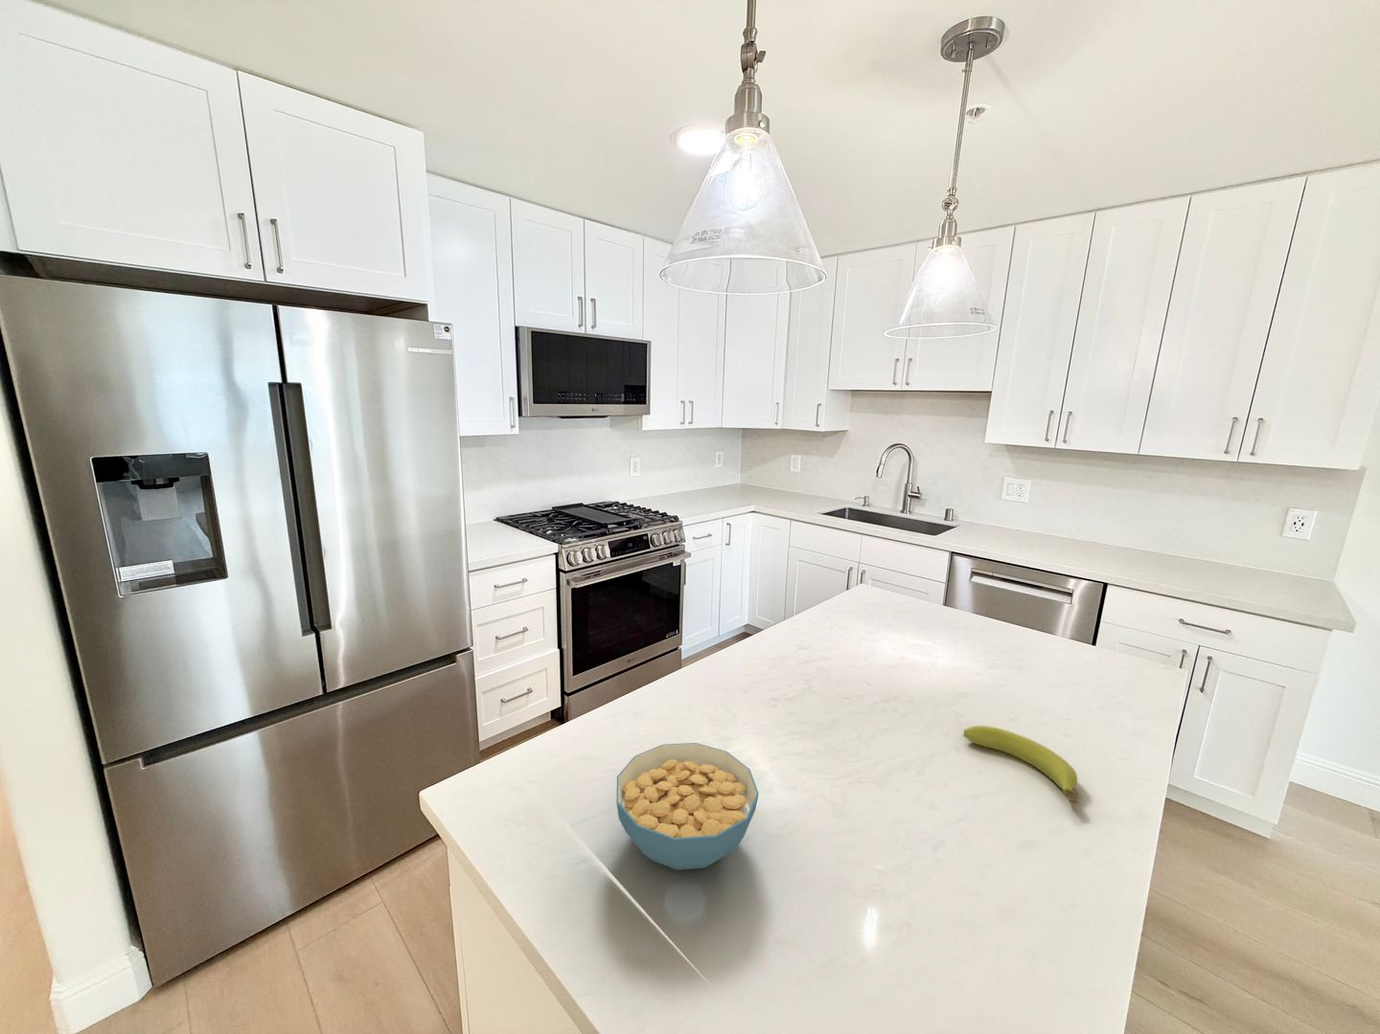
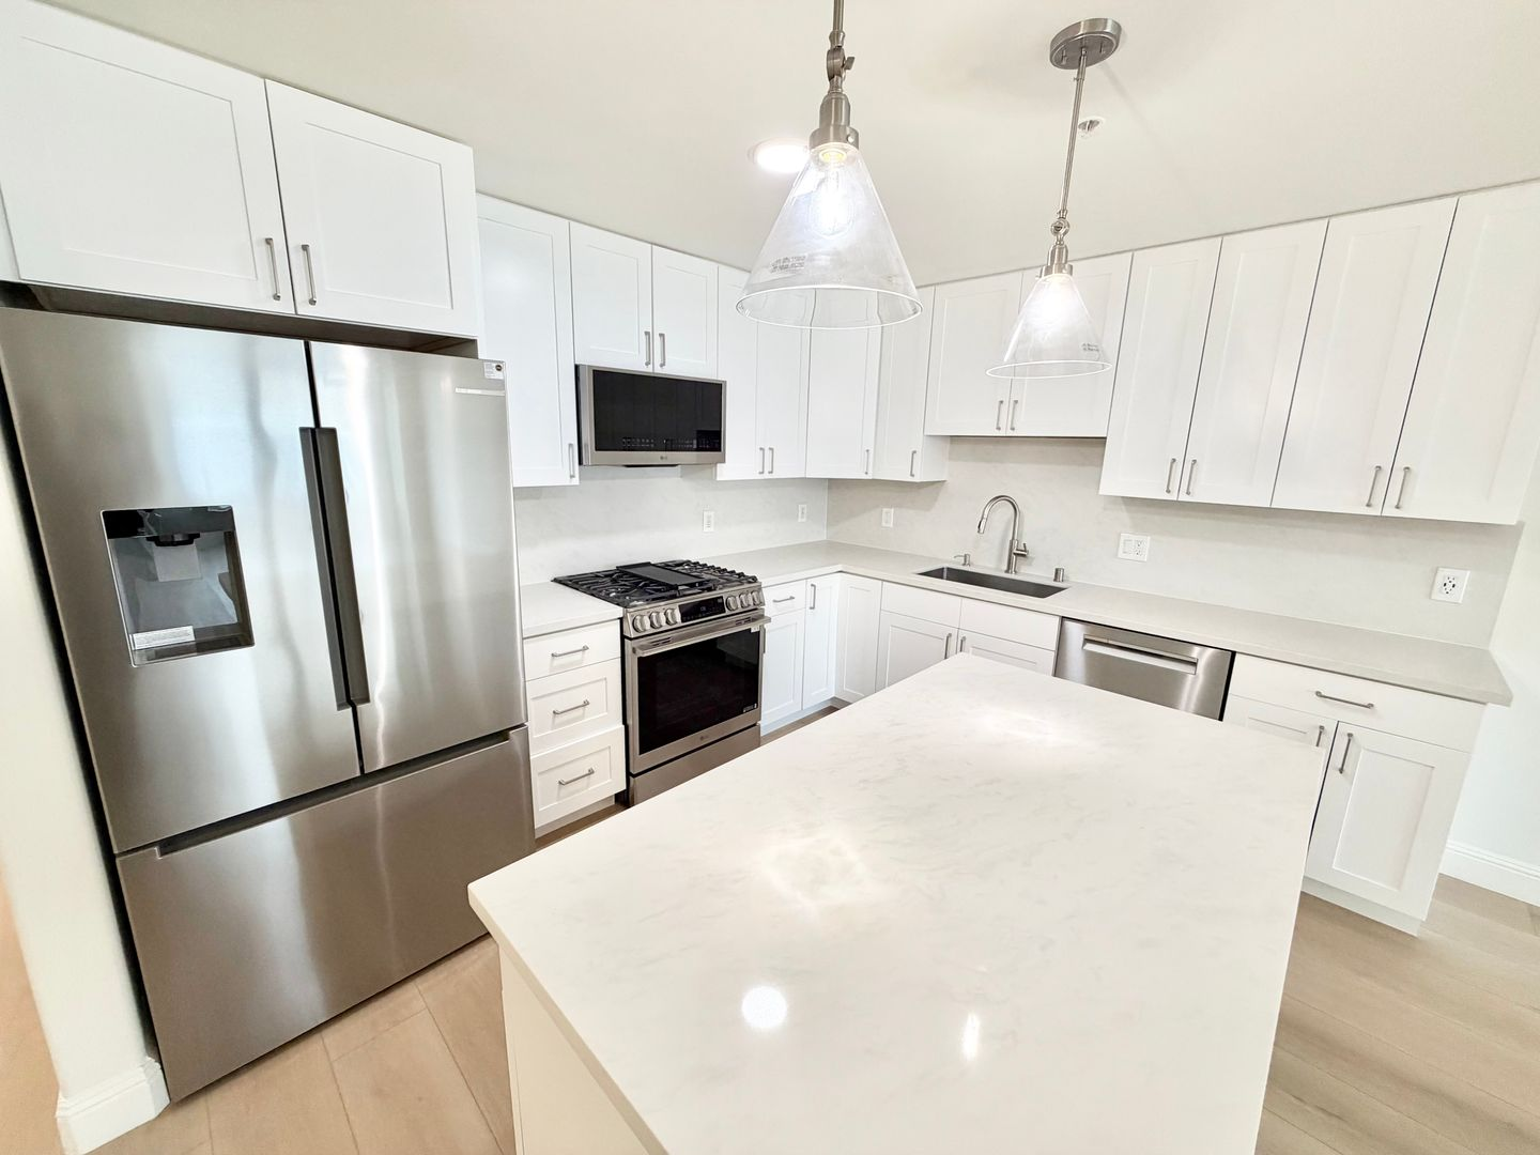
- cereal bowl [615,742,760,871]
- fruit [962,724,1079,804]
